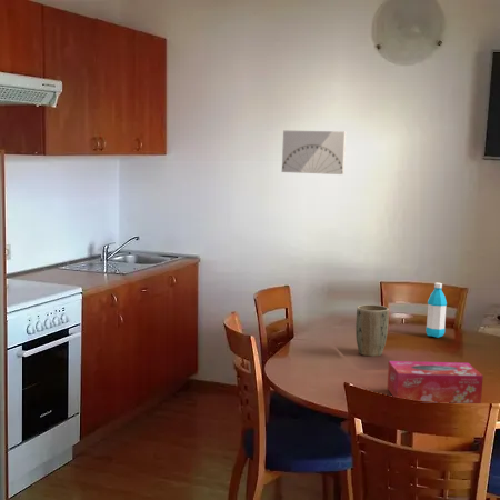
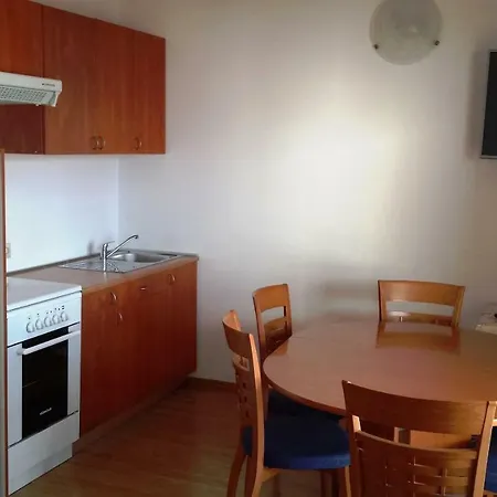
- water bottle [424,282,448,339]
- tissue box [386,360,484,404]
- plant pot [354,303,390,358]
- wall art [281,130,347,176]
